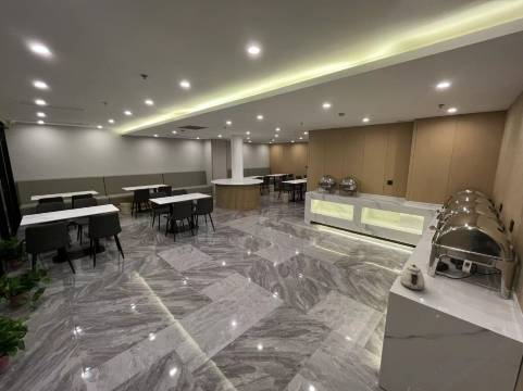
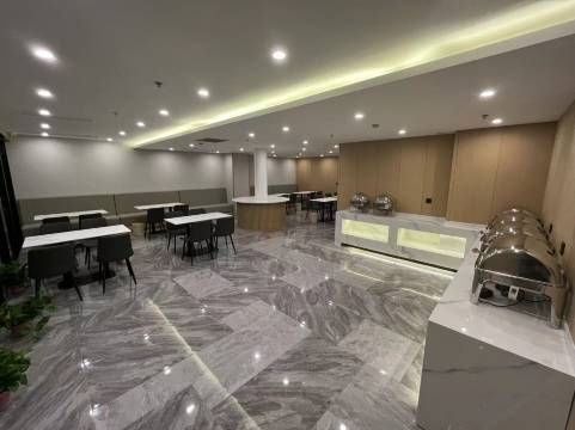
- teapot [399,263,426,291]
